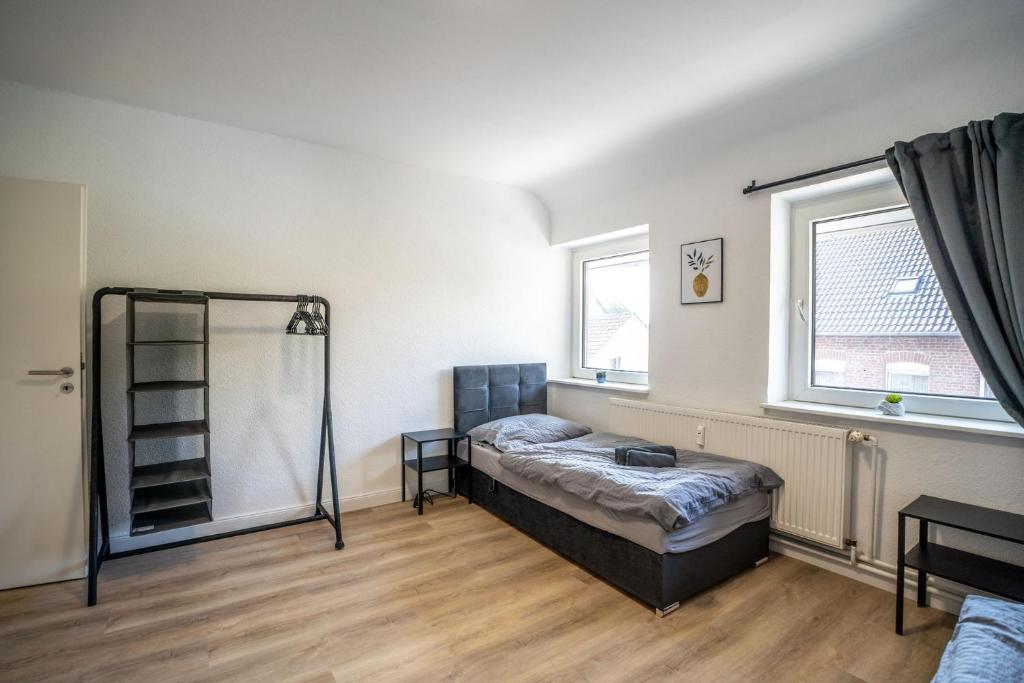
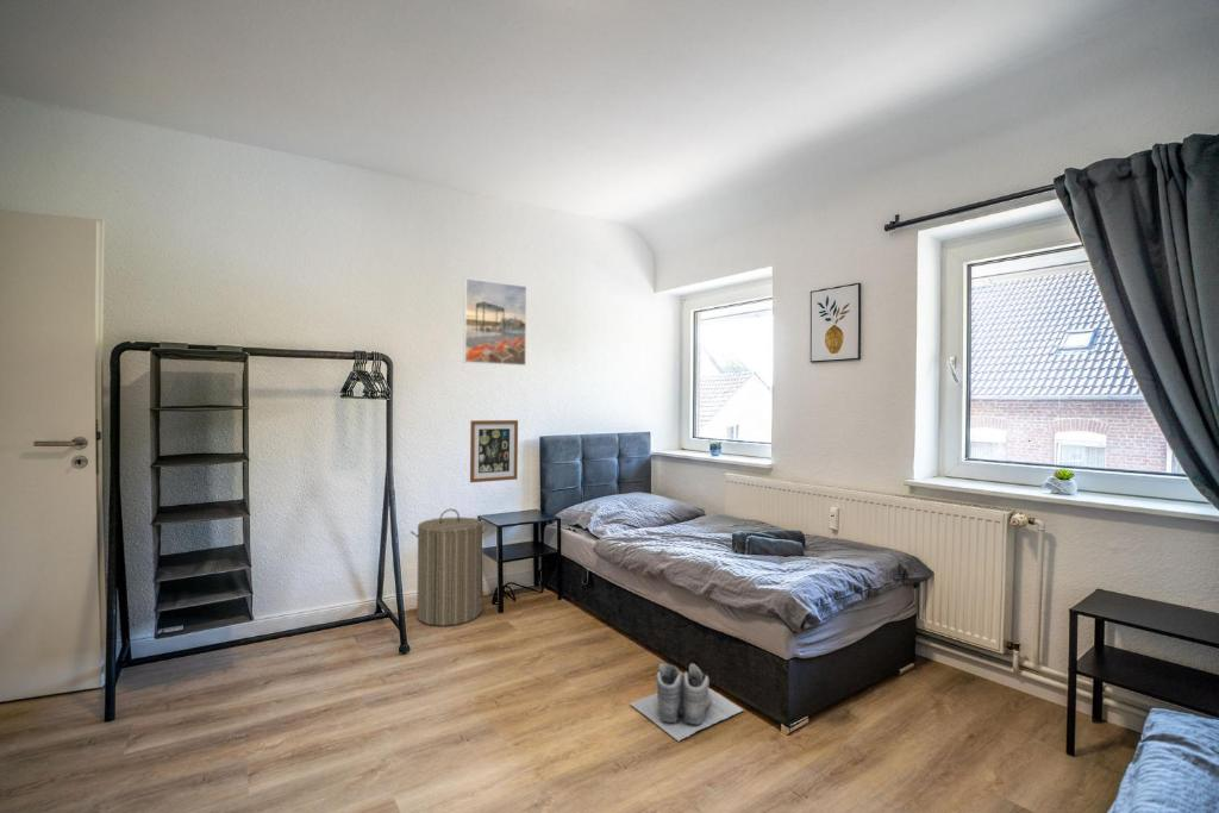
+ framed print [462,277,527,367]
+ laundry hamper [410,508,489,627]
+ boots [629,662,745,743]
+ wall art [469,419,519,483]
